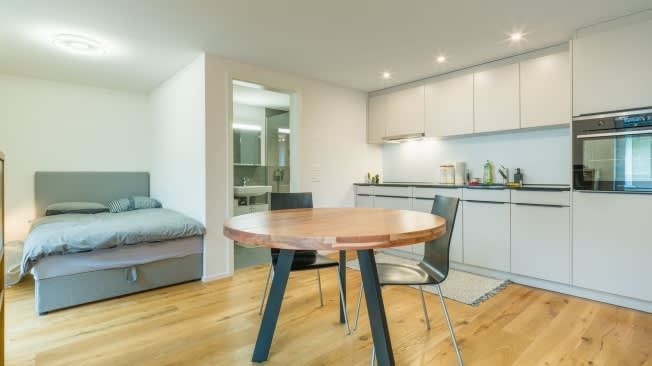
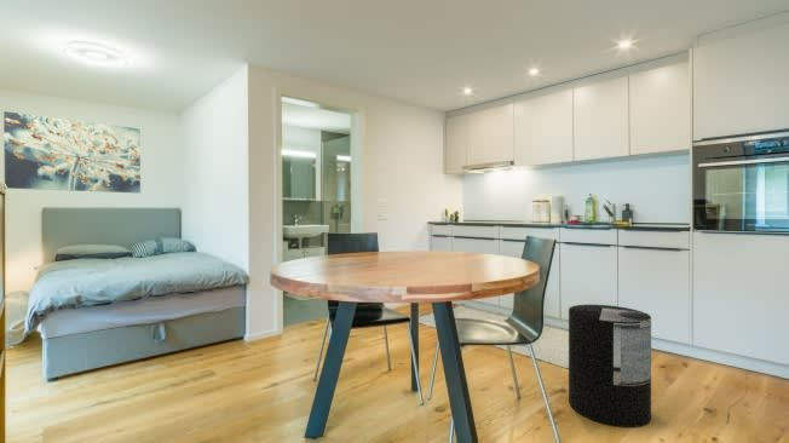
+ trash can [568,304,652,428]
+ wall art [2,110,142,195]
